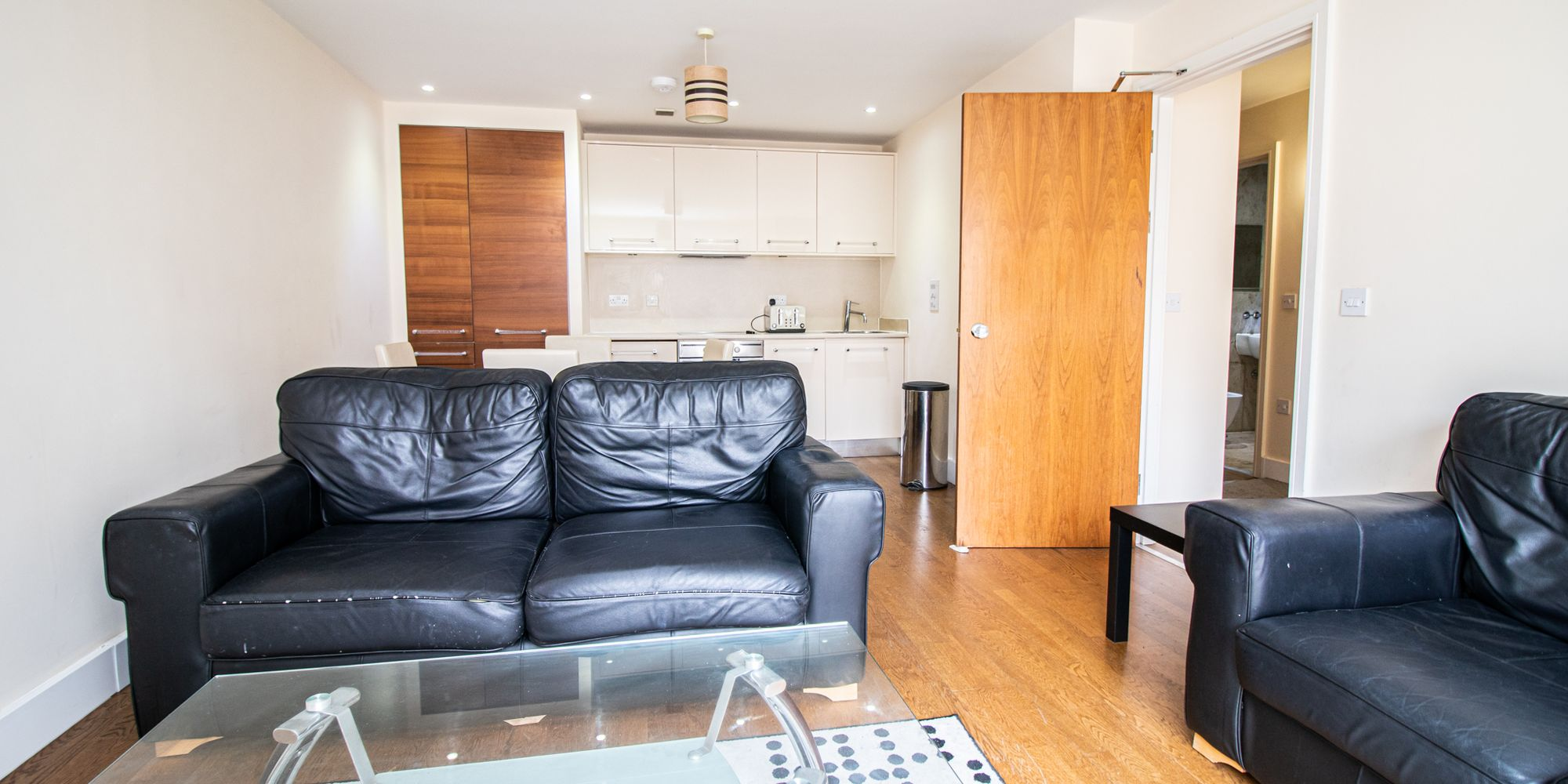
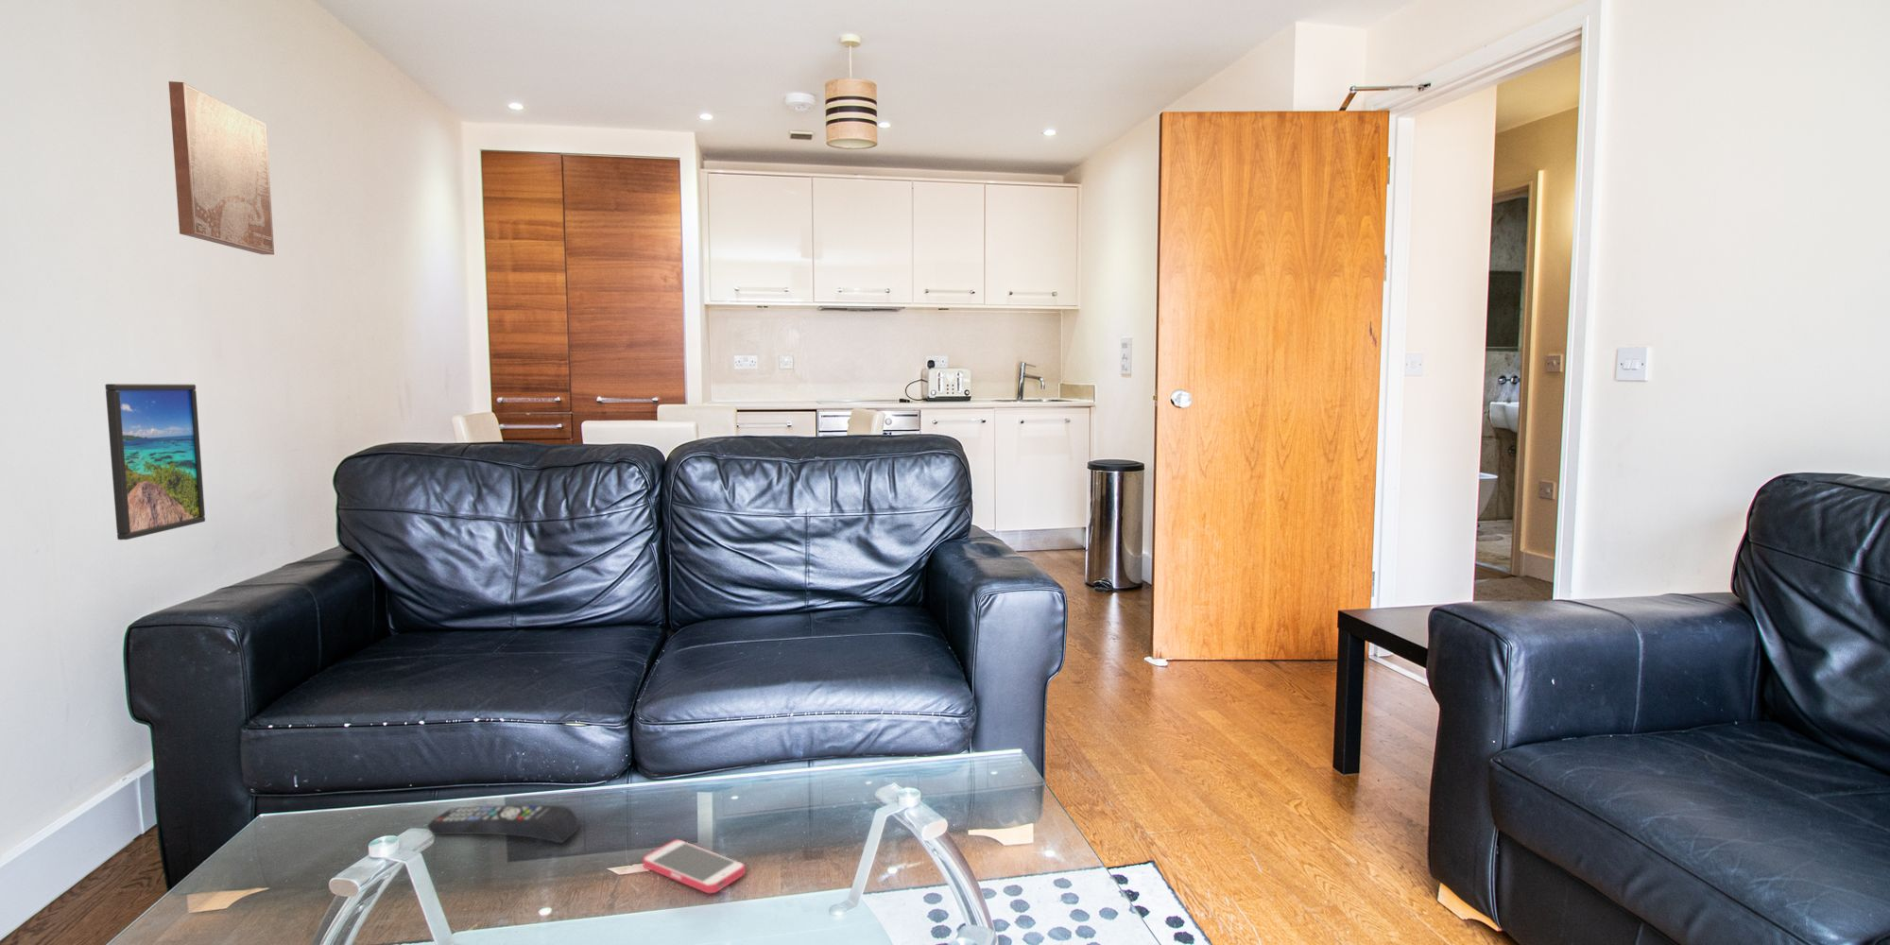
+ remote control [427,804,580,844]
+ smartphone [641,838,746,894]
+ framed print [104,383,206,540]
+ wall art [169,81,275,256]
